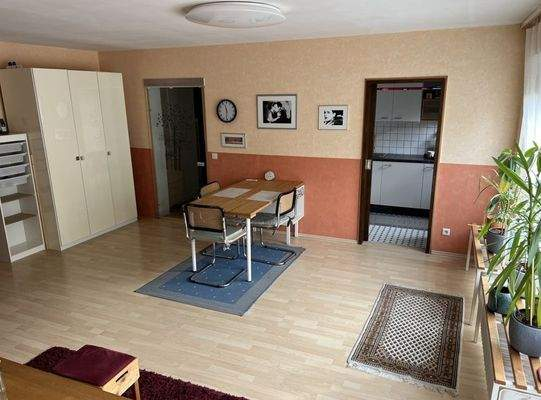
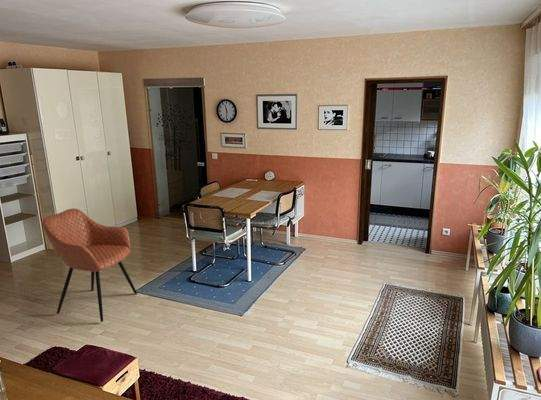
+ armchair [42,208,138,323]
